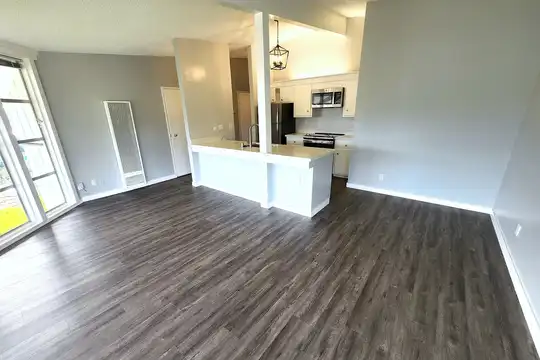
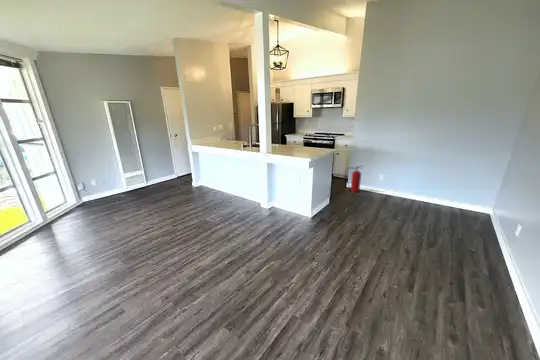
+ fire extinguisher [344,165,364,193]
